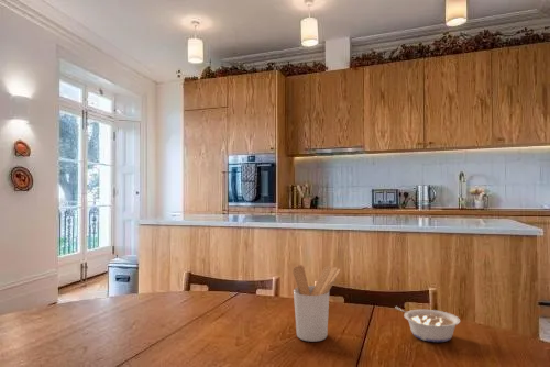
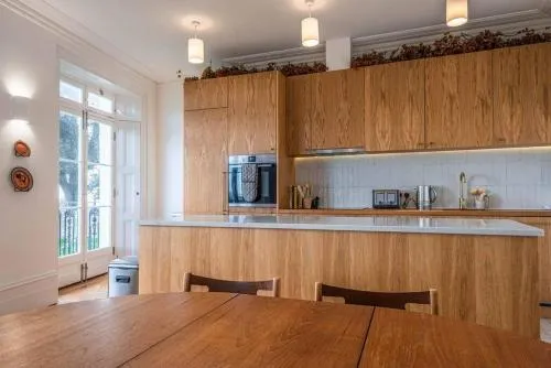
- legume [394,305,461,343]
- utensil holder [292,264,341,343]
